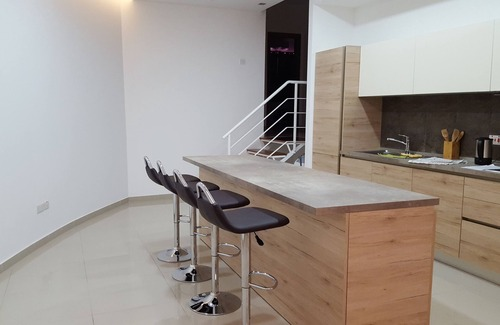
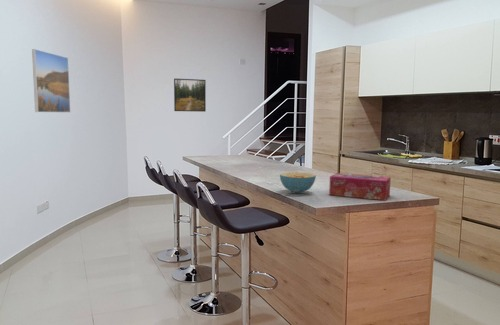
+ cereal bowl [279,171,317,194]
+ tissue box [328,172,392,201]
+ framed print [173,77,207,113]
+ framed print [31,48,71,114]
